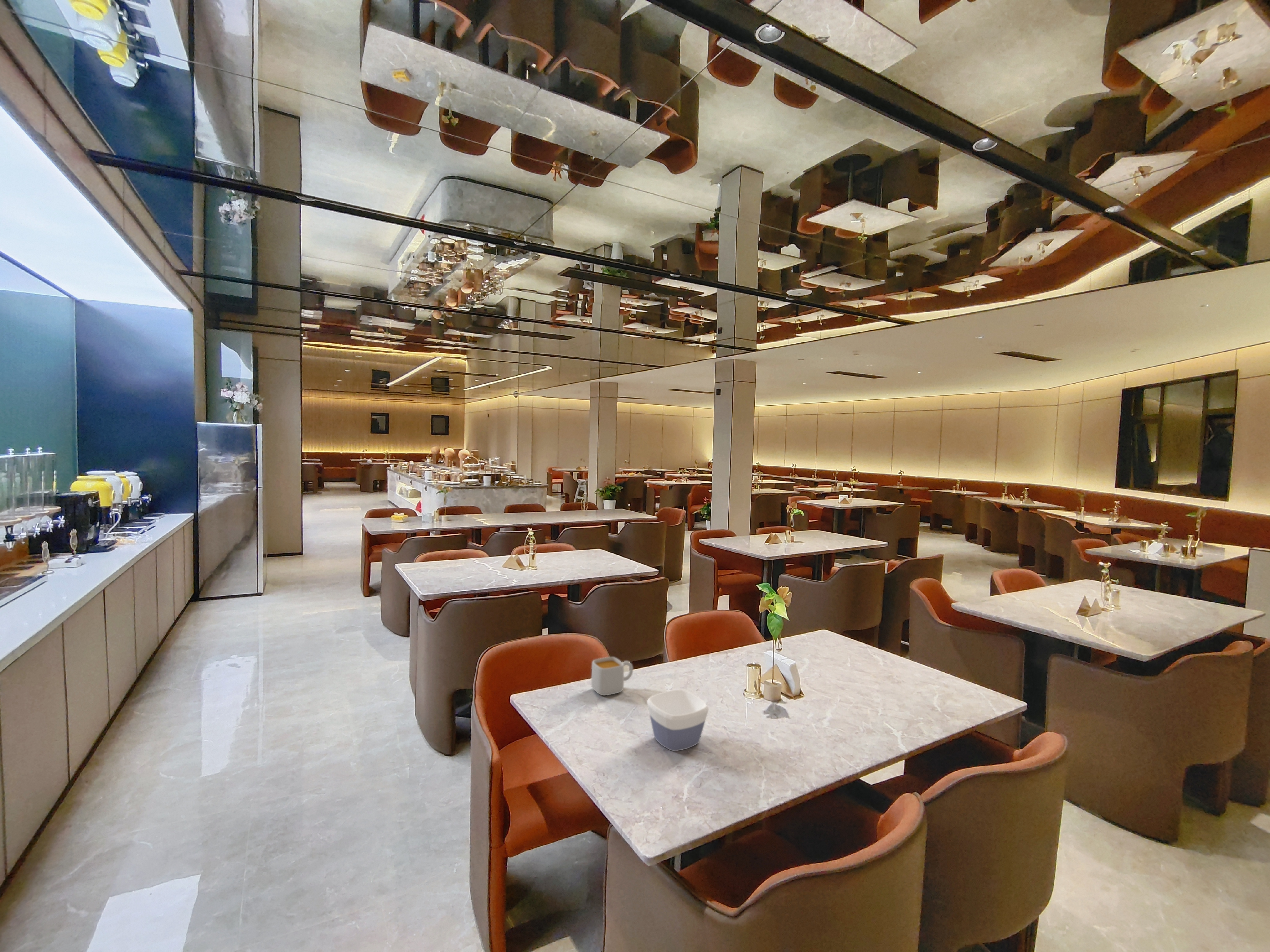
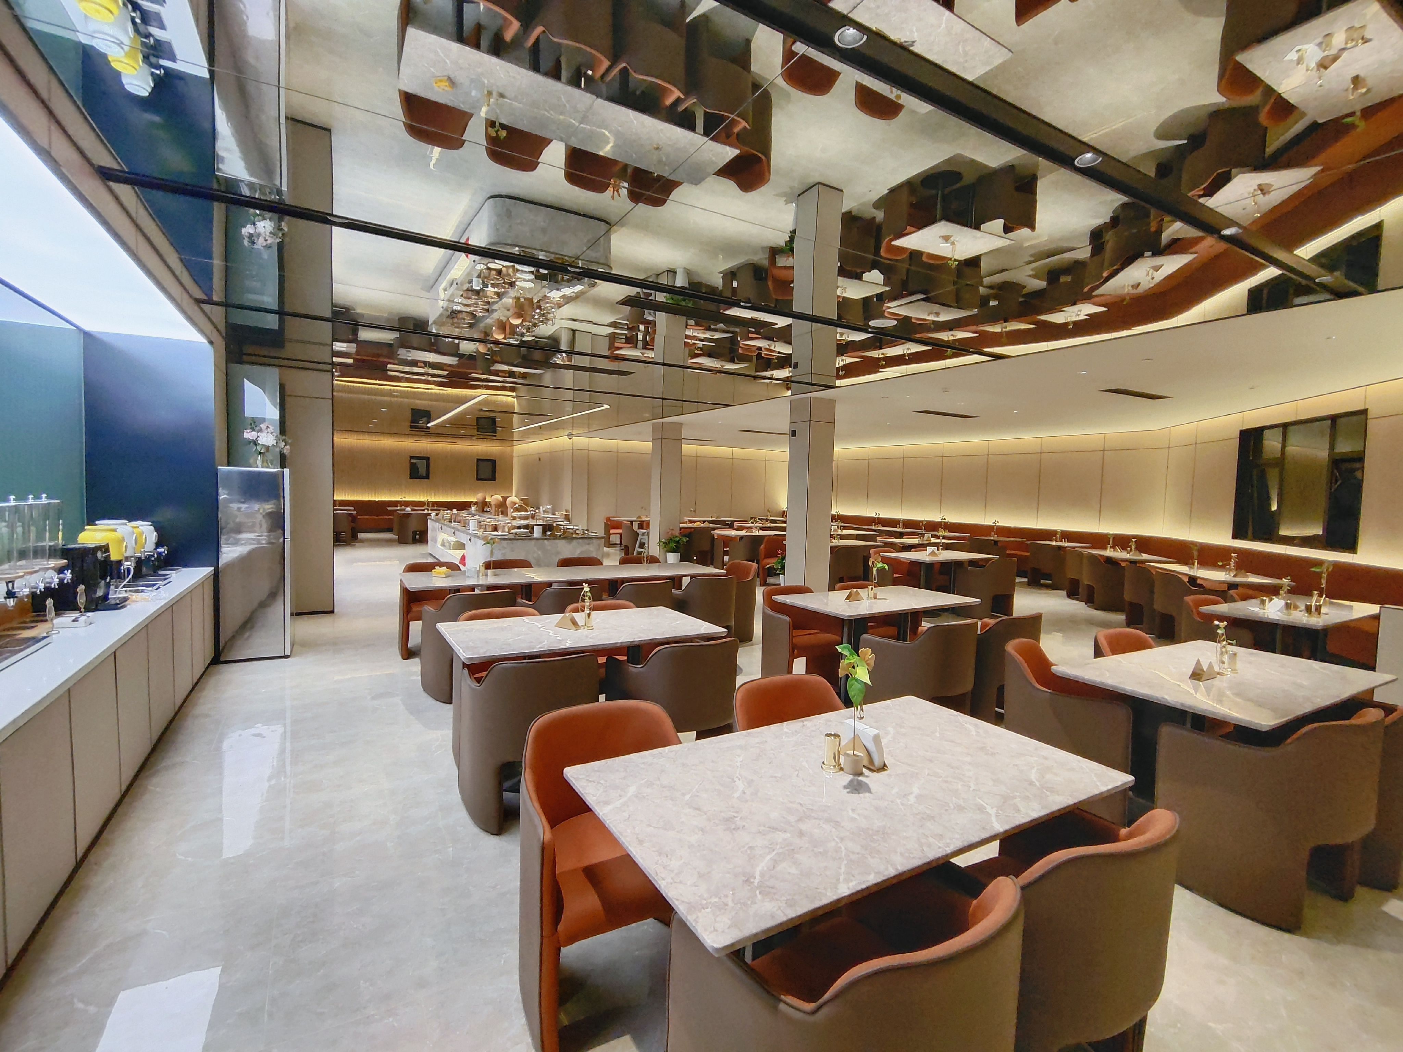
- bowl [647,689,709,751]
- mug [591,657,633,696]
